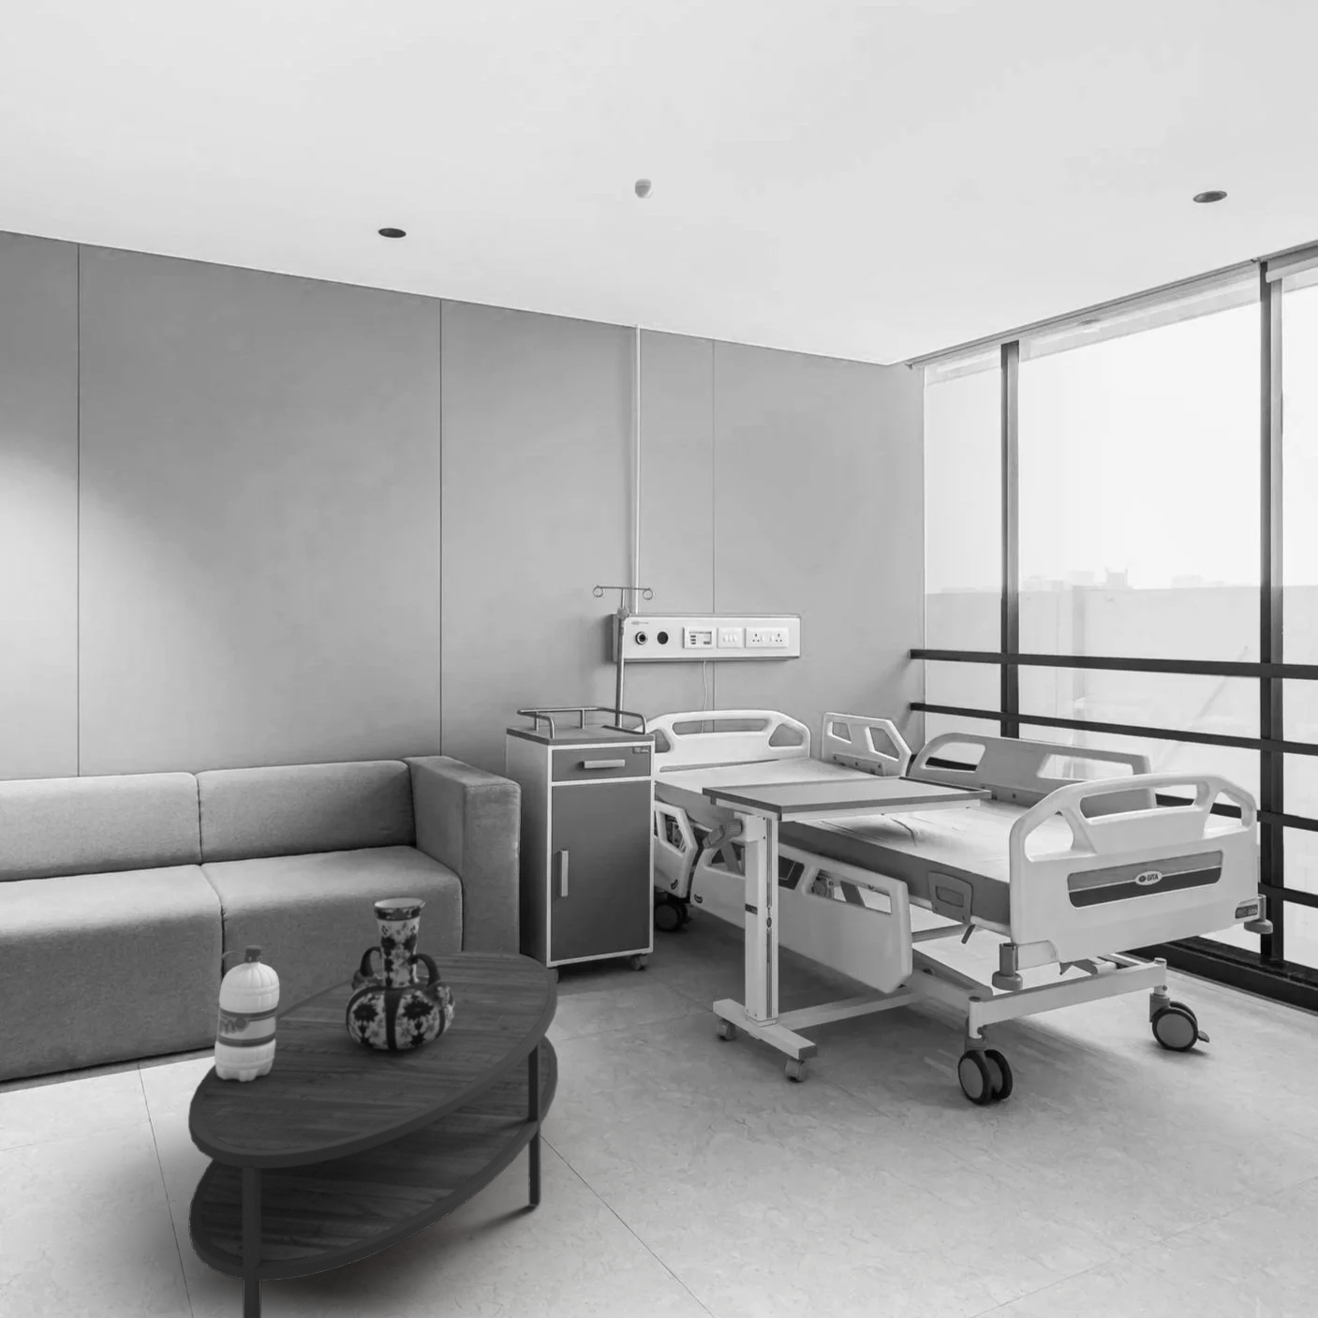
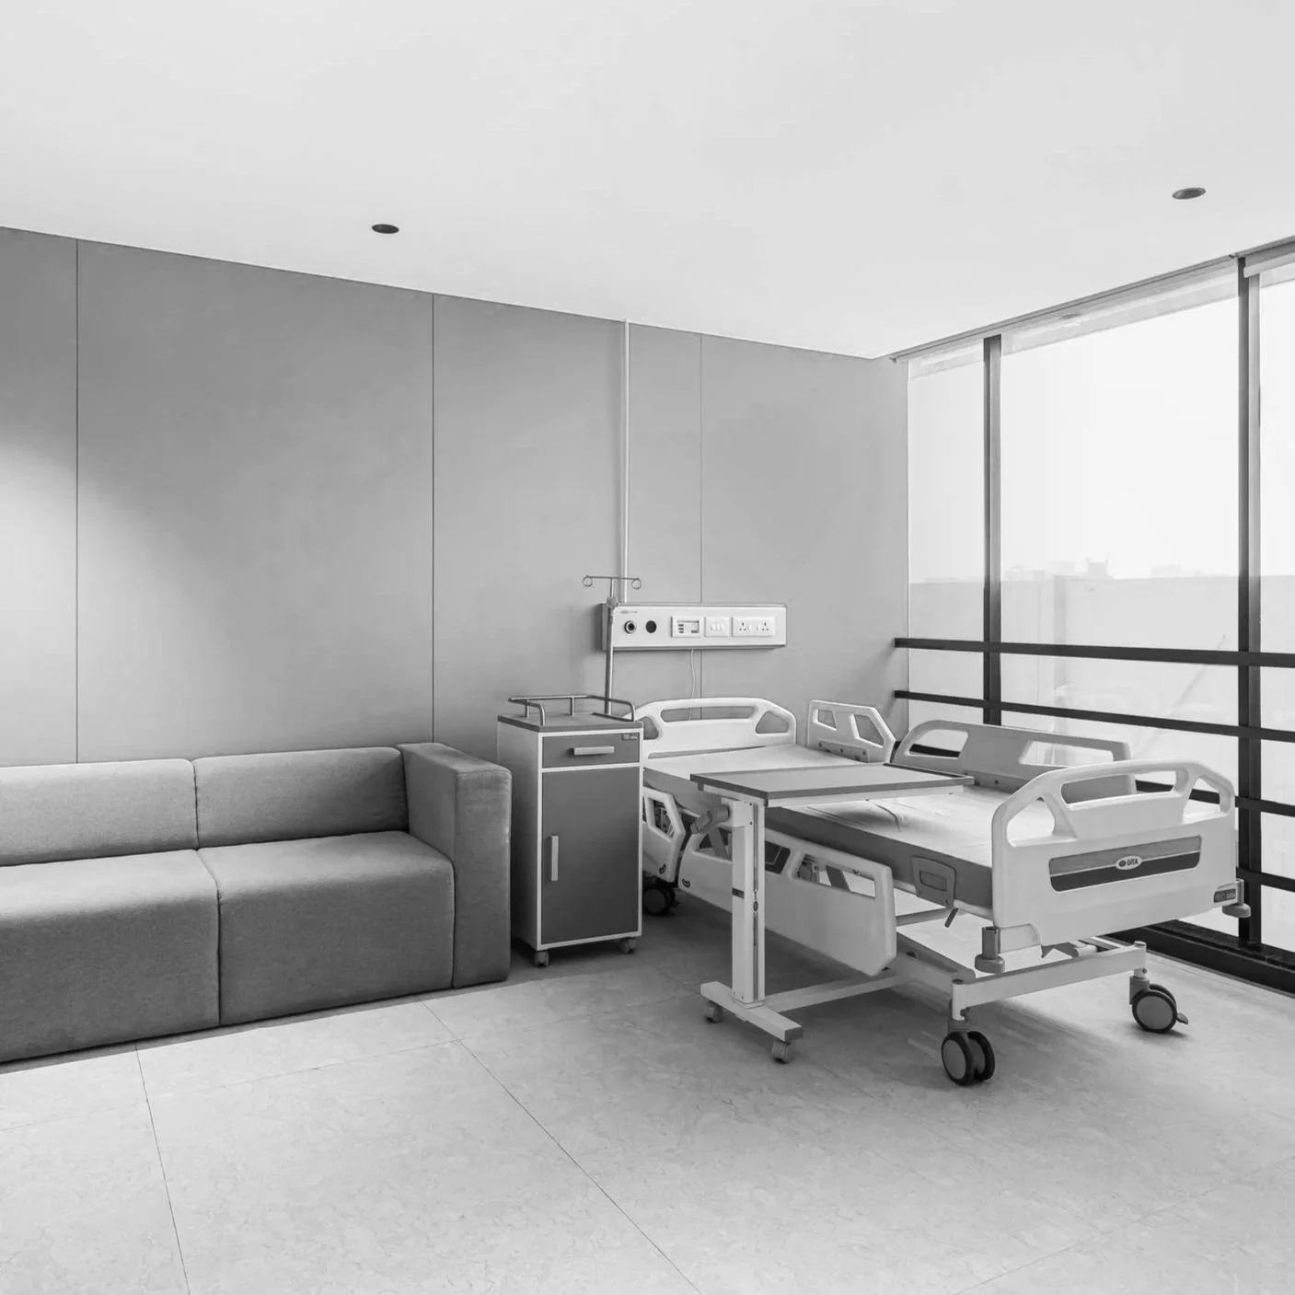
- water bottle [214,944,280,1081]
- smoke detector [634,177,654,199]
- coffee table [187,949,559,1318]
- vase [345,894,454,1051]
